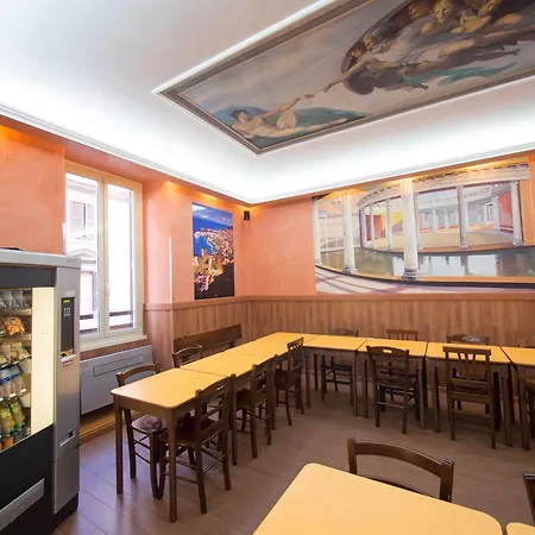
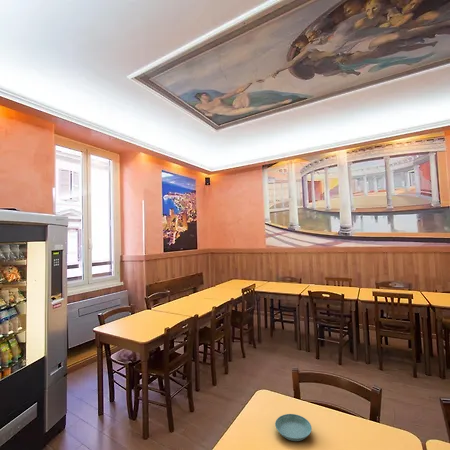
+ saucer [274,413,313,442]
